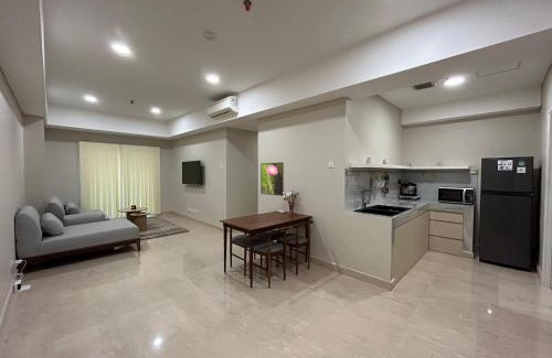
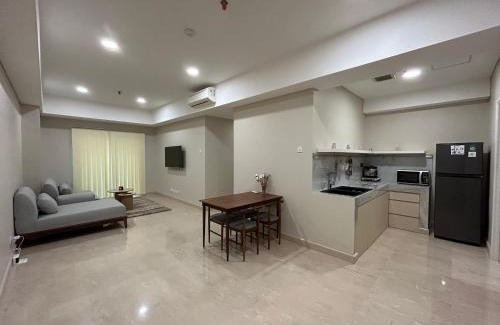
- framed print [259,161,285,197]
